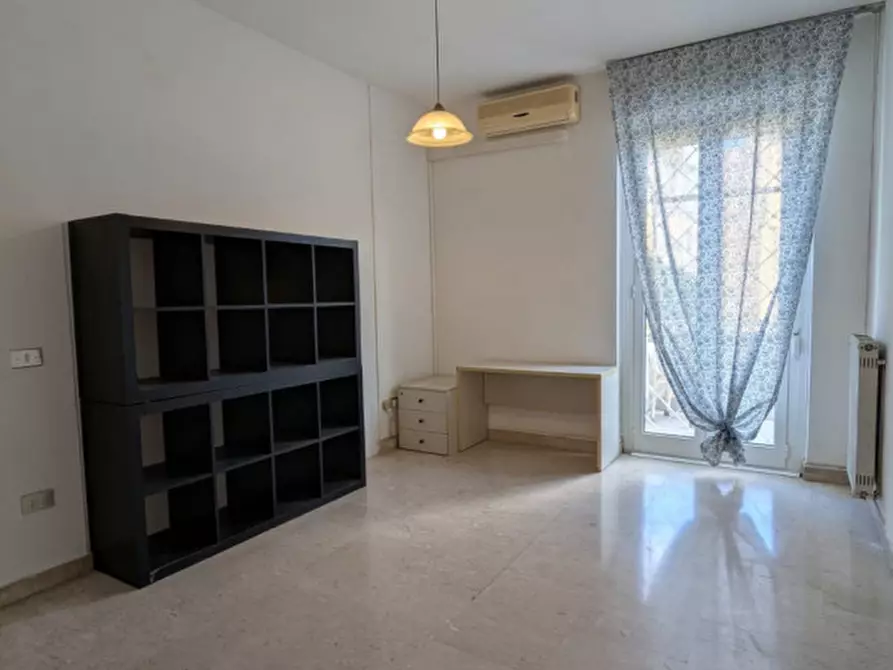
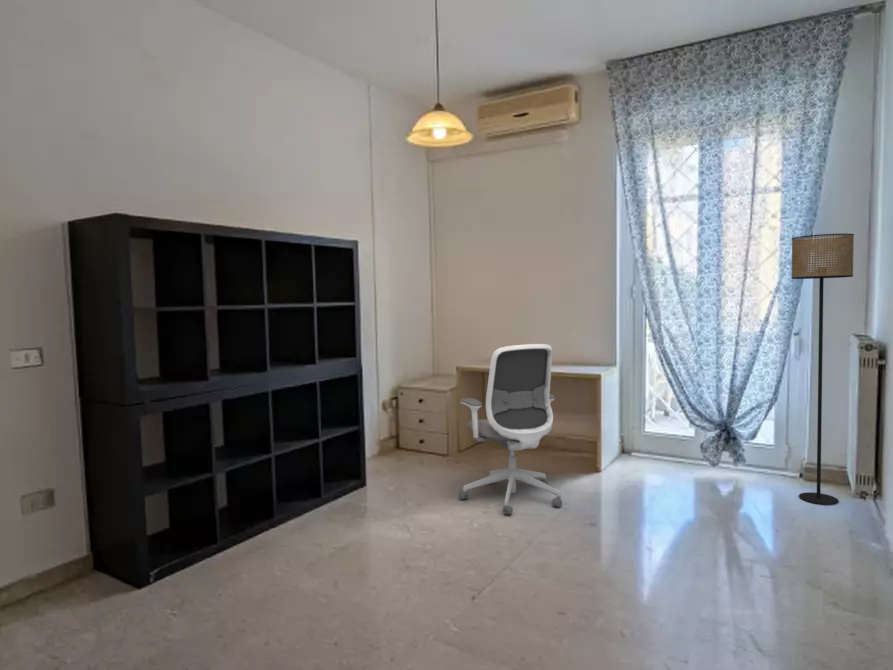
+ floor lamp [790,233,855,506]
+ office chair [458,343,563,516]
